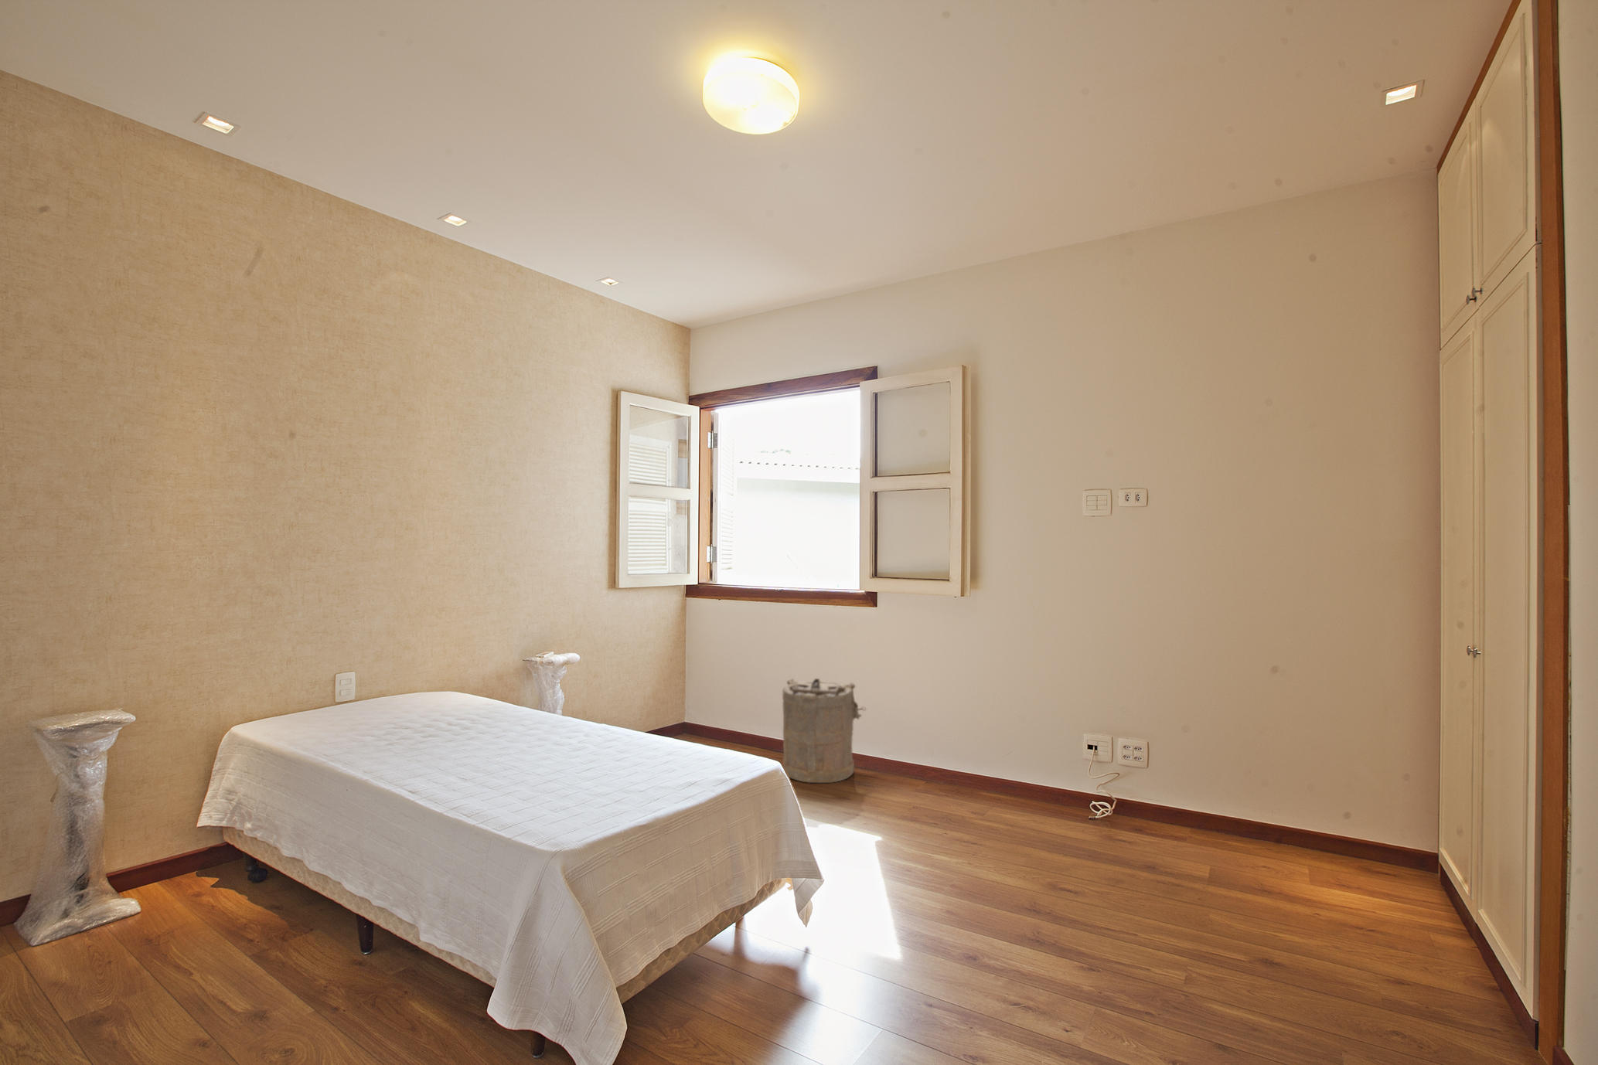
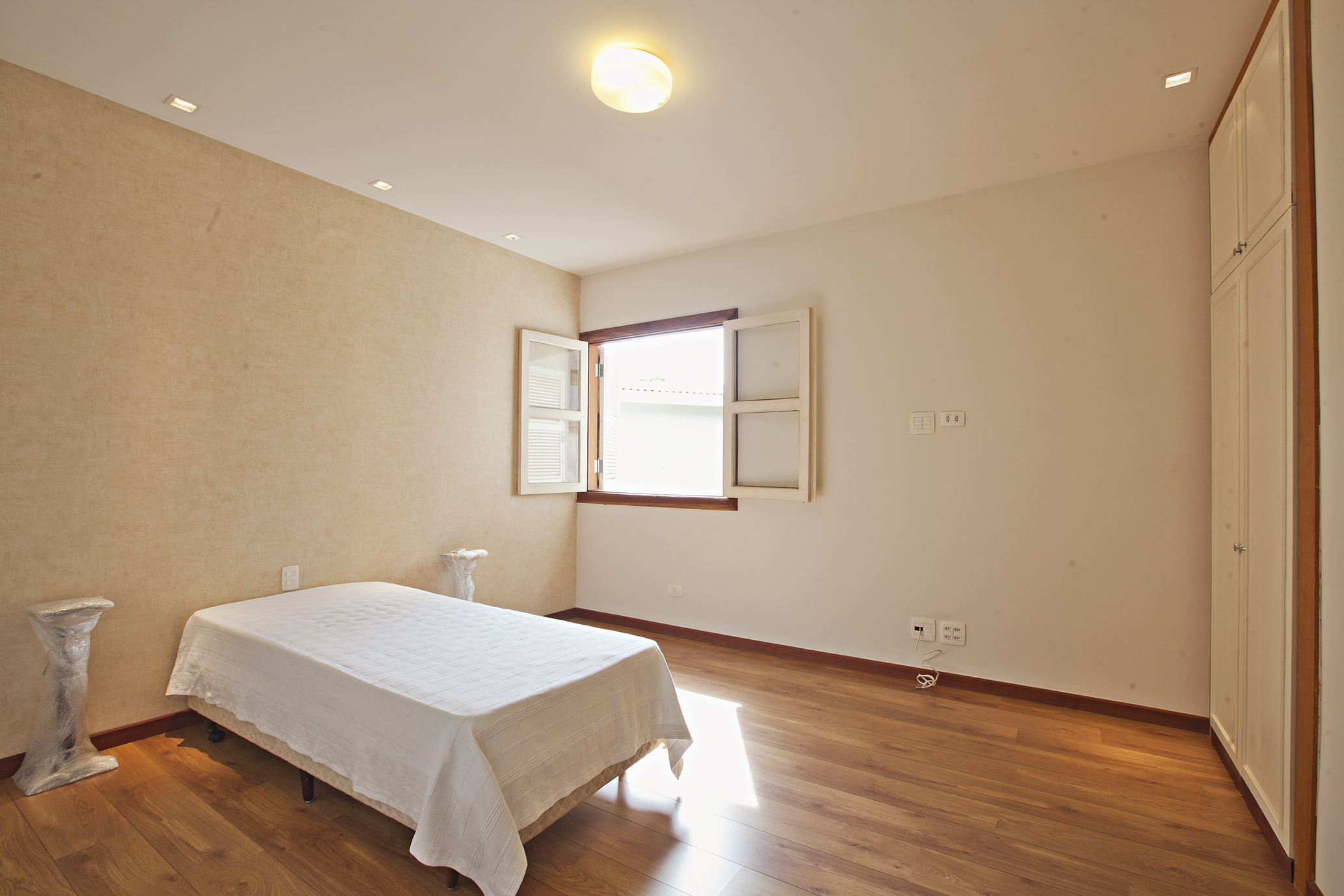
- laundry hamper [781,678,867,783]
